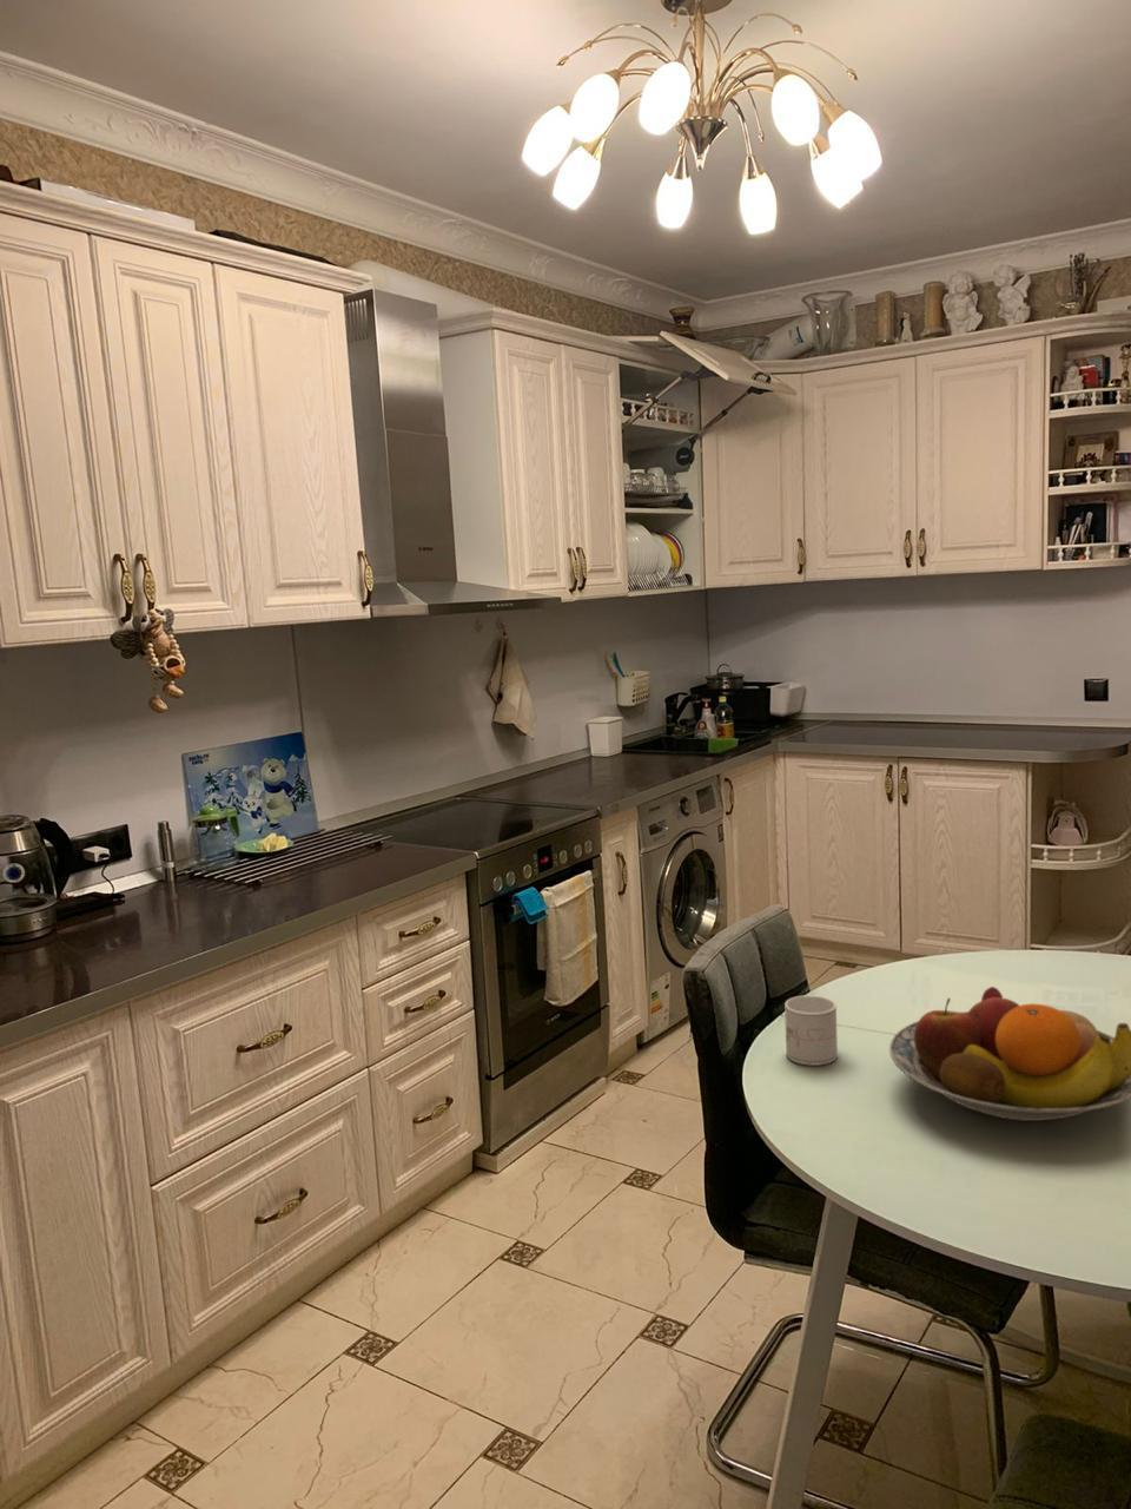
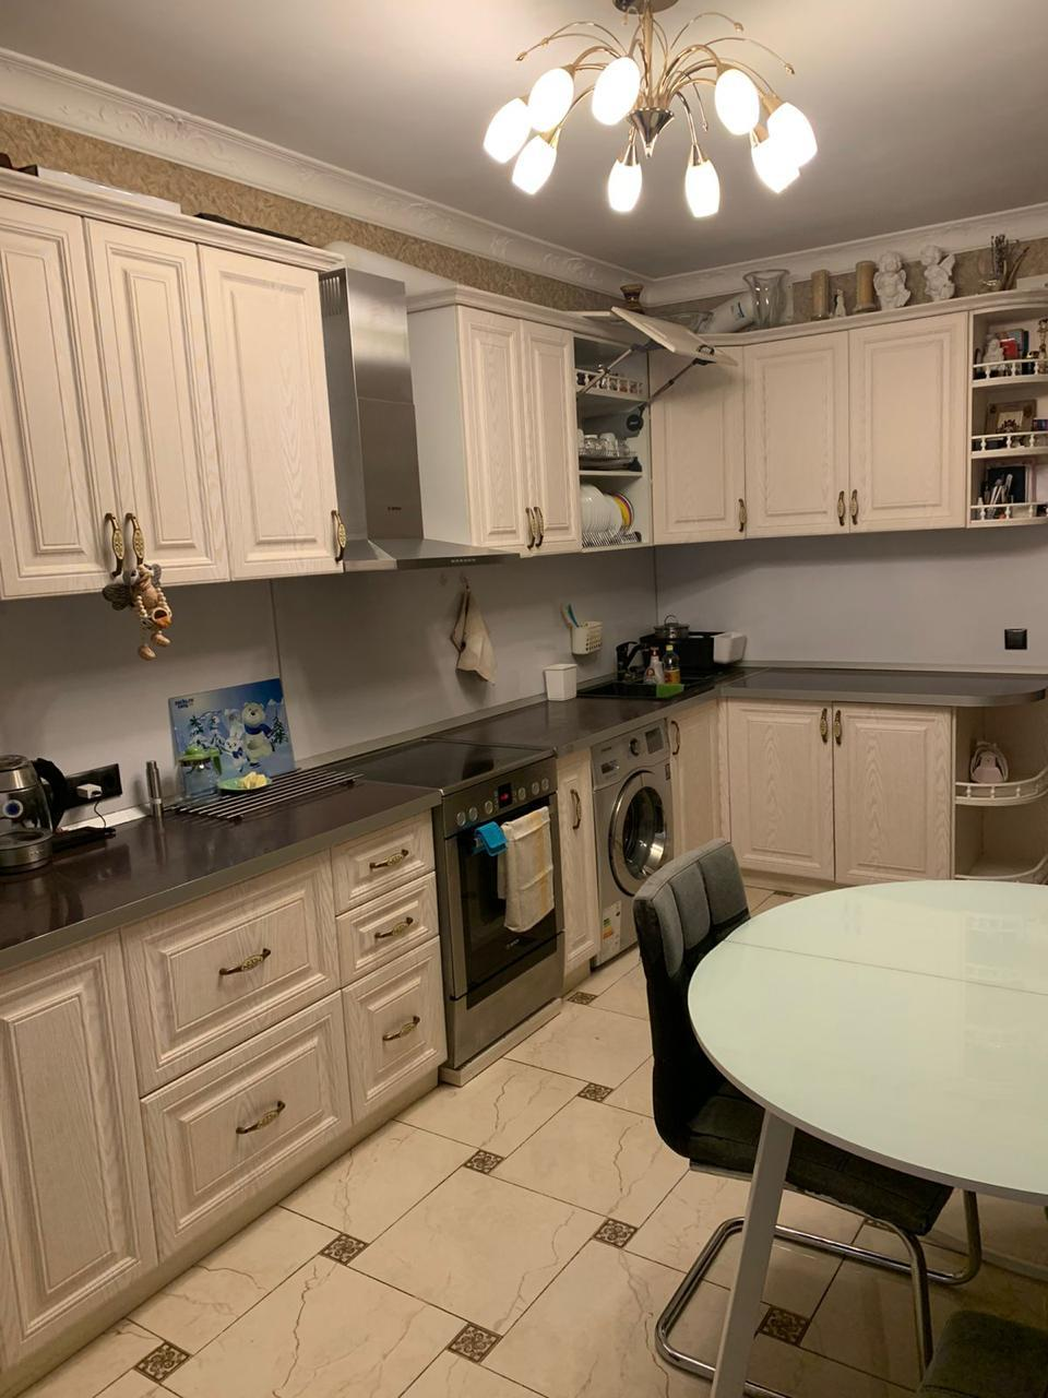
- fruit bowl [889,985,1131,1123]
- mug [783,993,839,1067]
